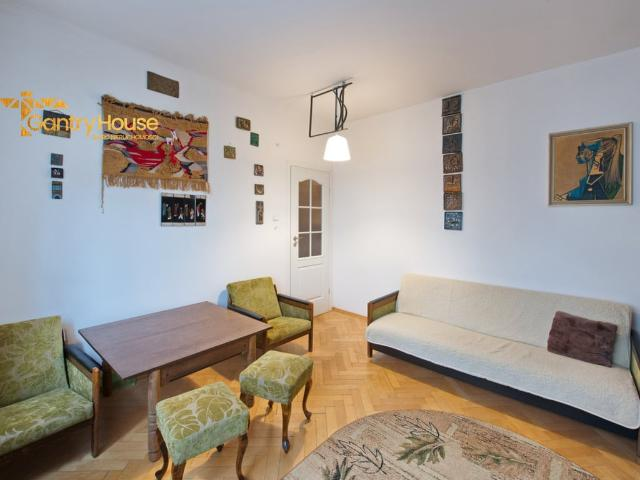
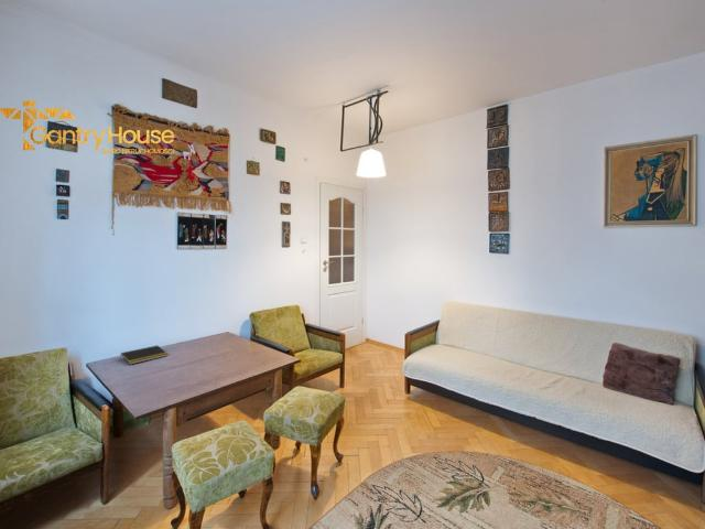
+ notepad [119,345,169,366]
